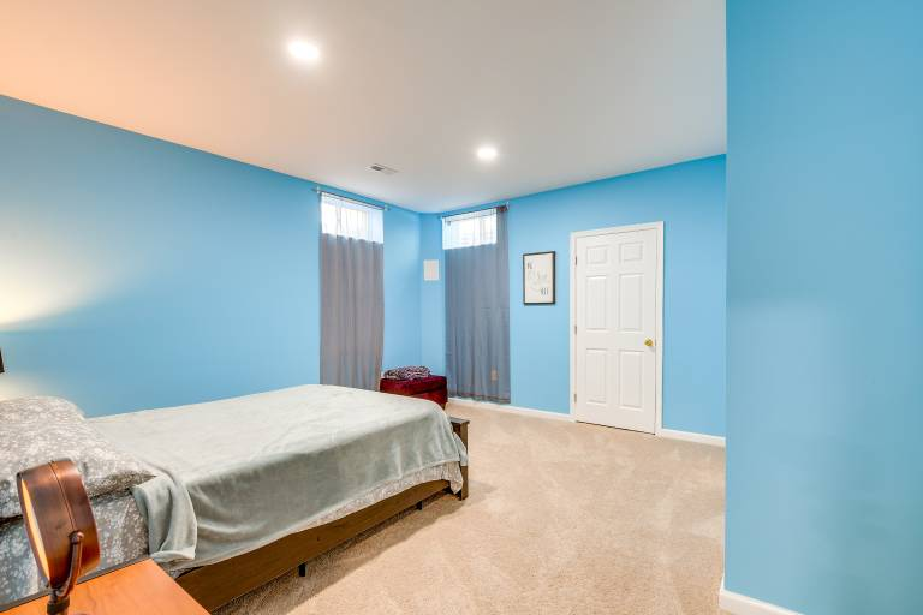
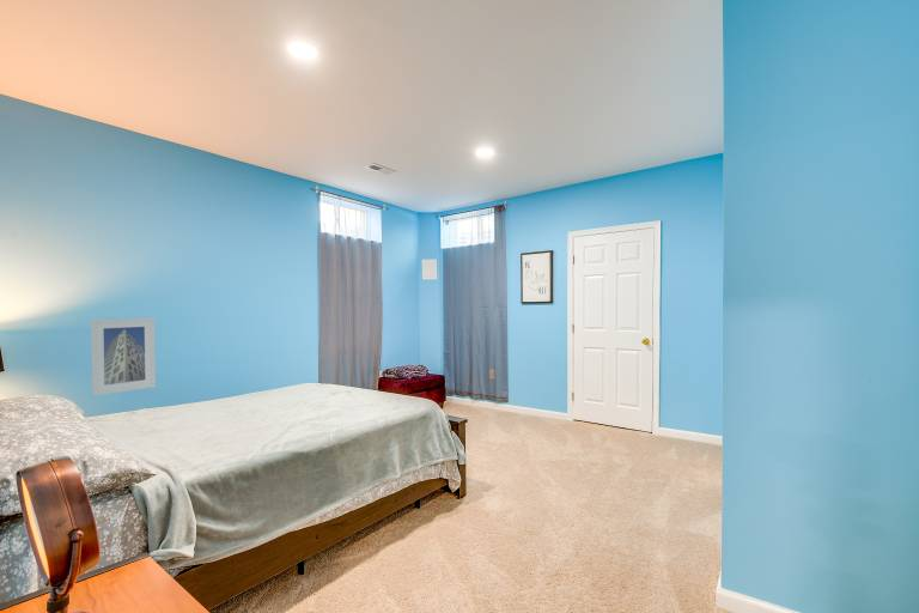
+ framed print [90,317,157,396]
